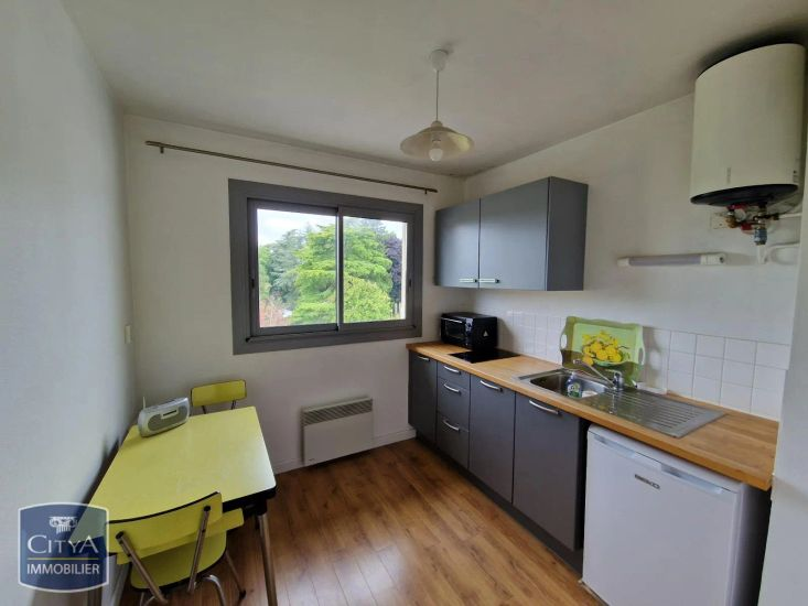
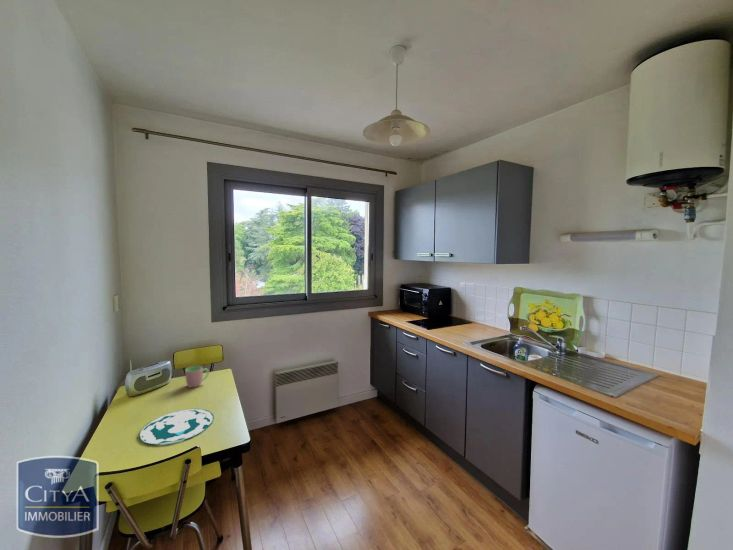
+ plate [138,408,215,446]
+ cup [184,365,210,389]
